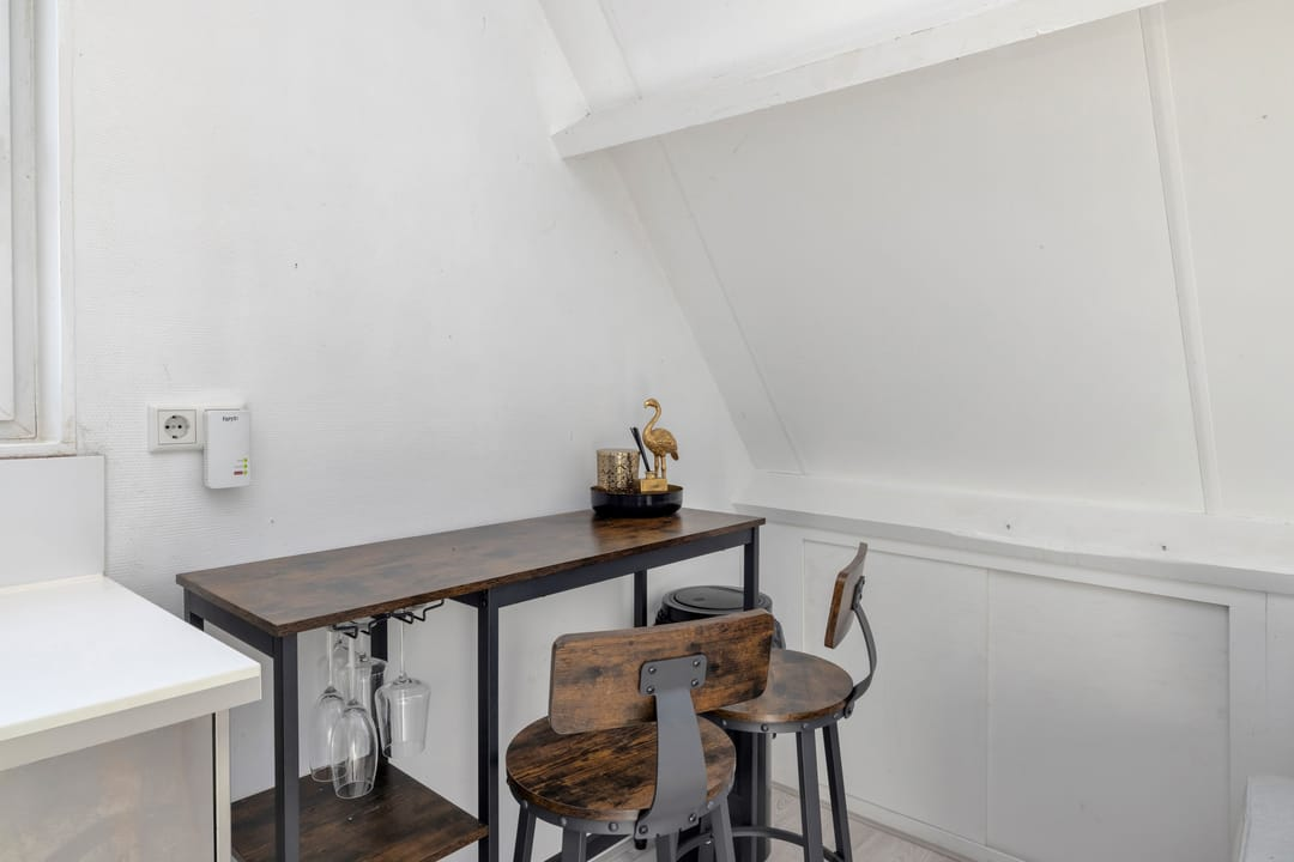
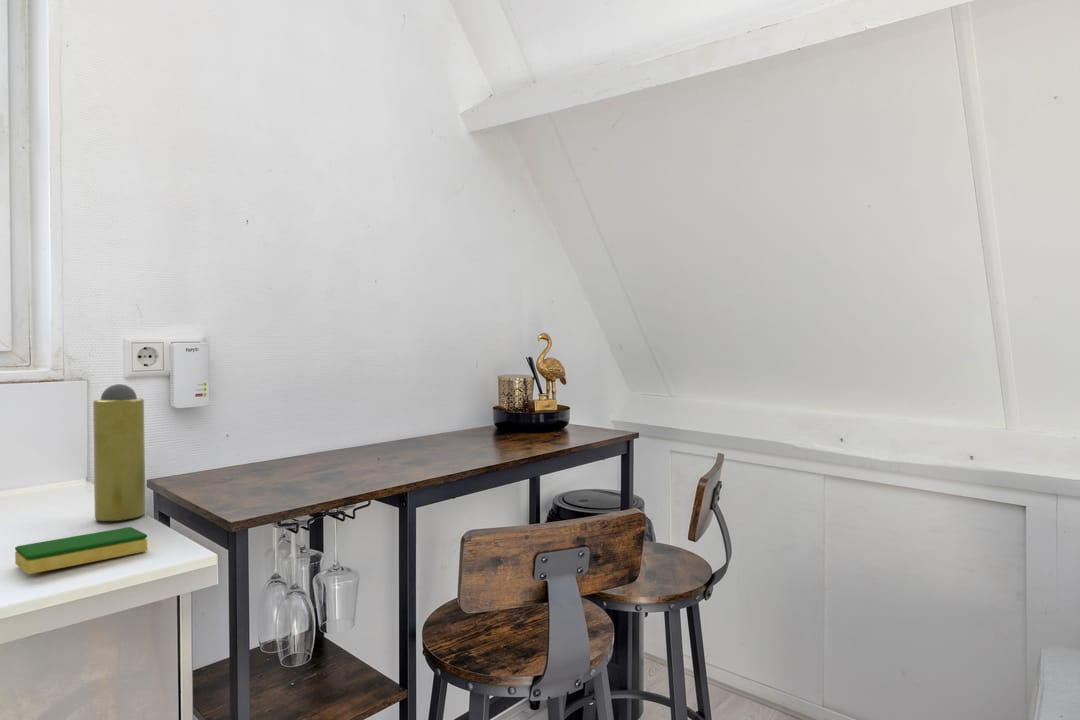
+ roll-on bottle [92,383,146,522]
+ dish sponge [14,526,148,575]
